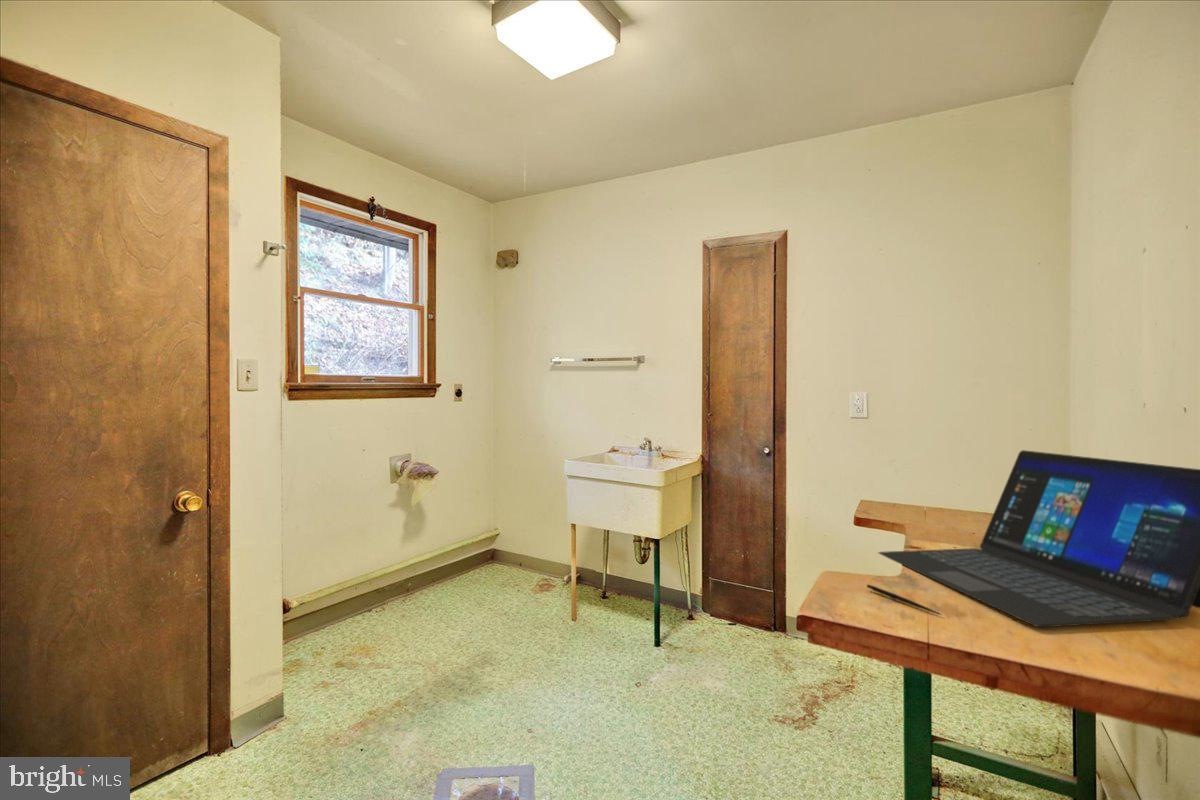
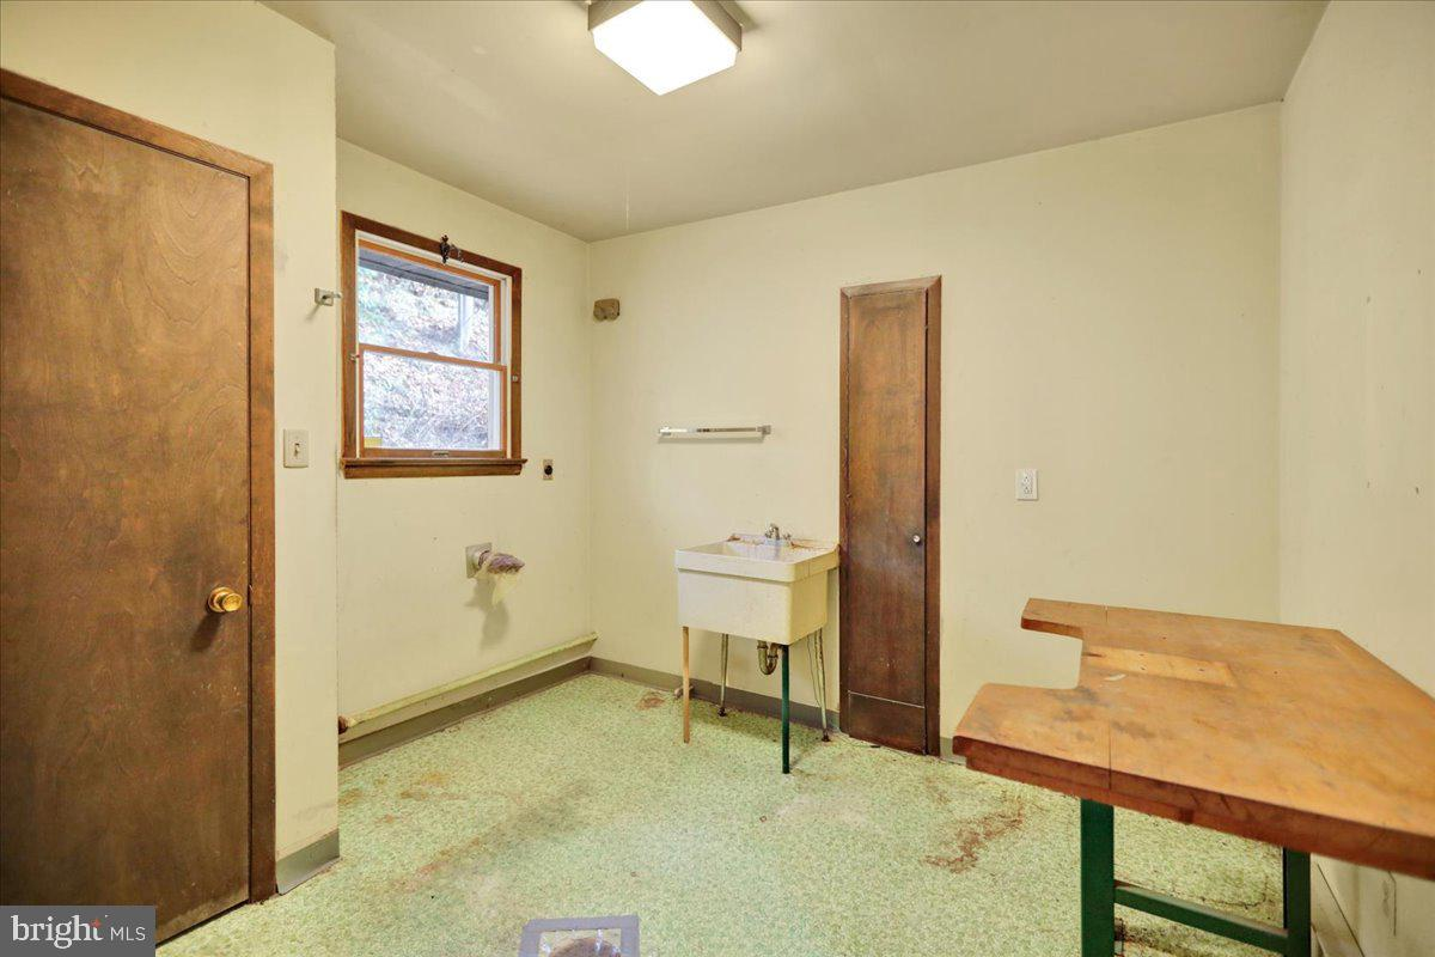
- laptop [877,449,1200,628]
- pen [866,583,943,616]
